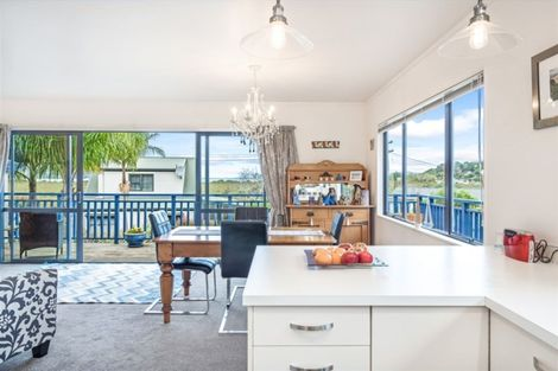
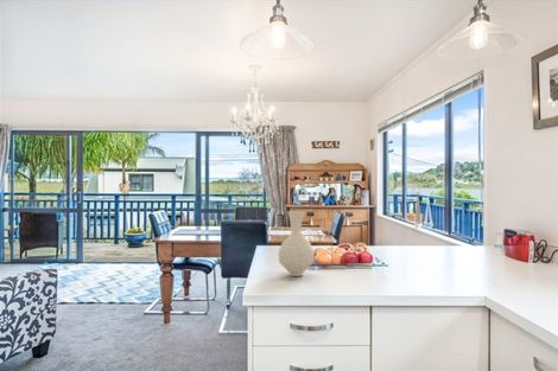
+ vase [277,210,316,277]
